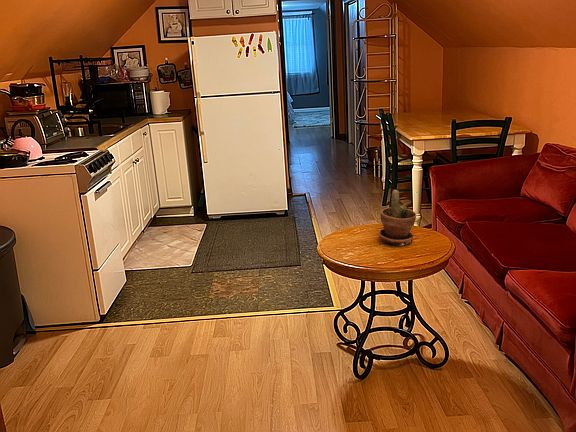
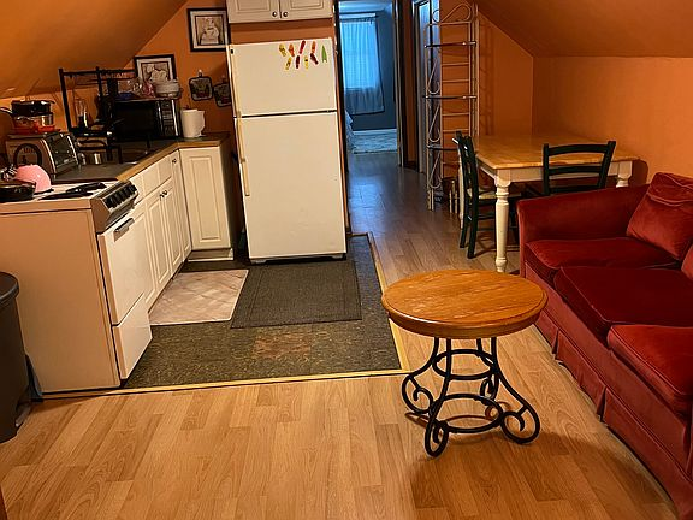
- potted plant [378,189,417,246]
